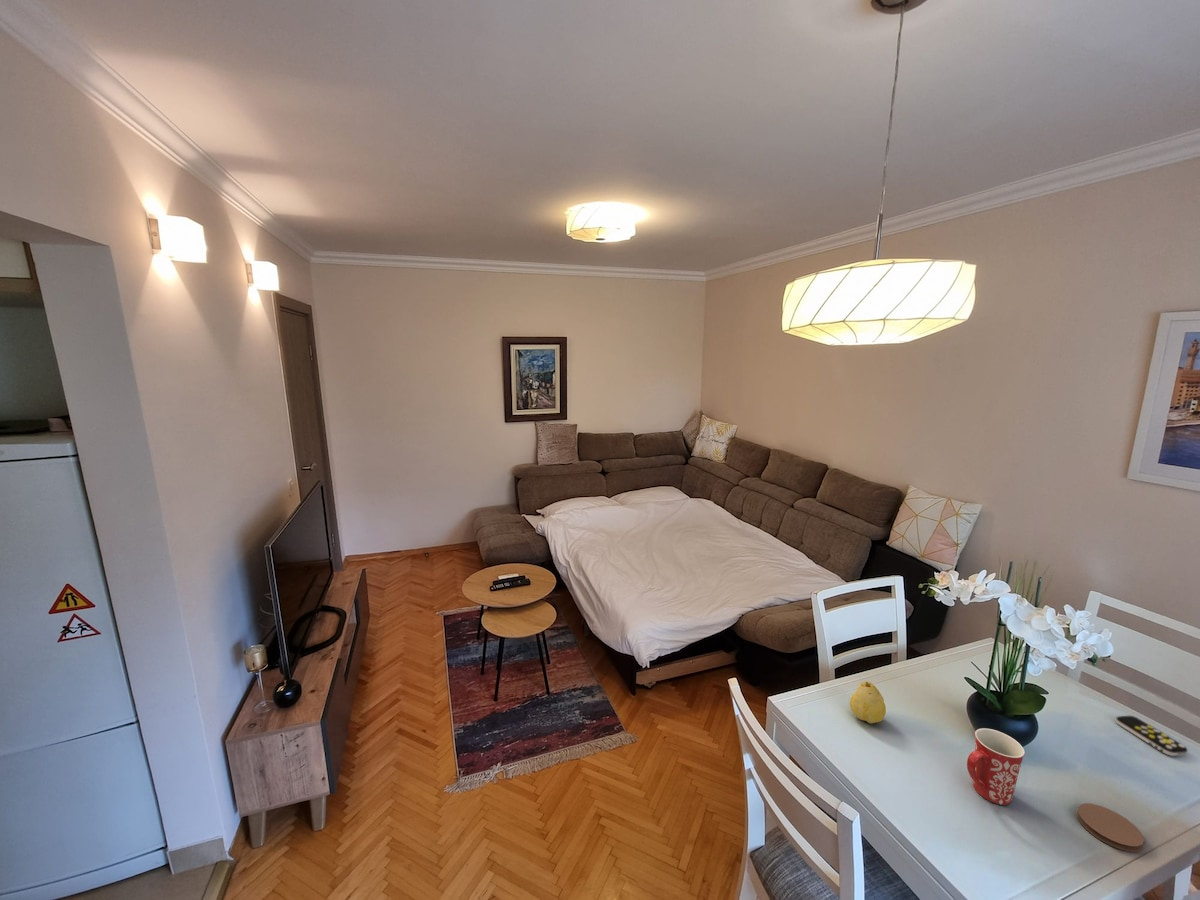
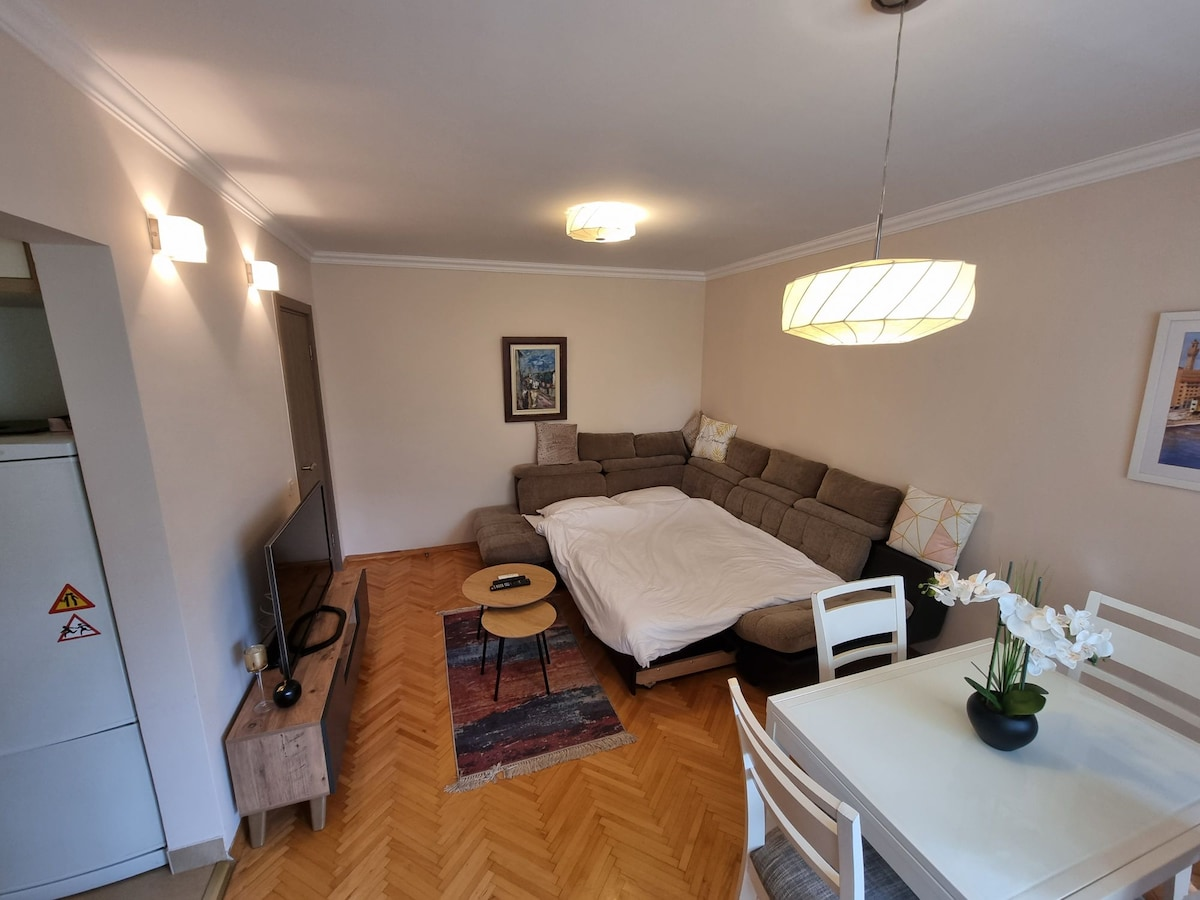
- mug [966,727,1026,806]
- fruit [849,681,887,724]
- coaster [1076,802,1145,853]
- remote control [1115,715,1189,757]
